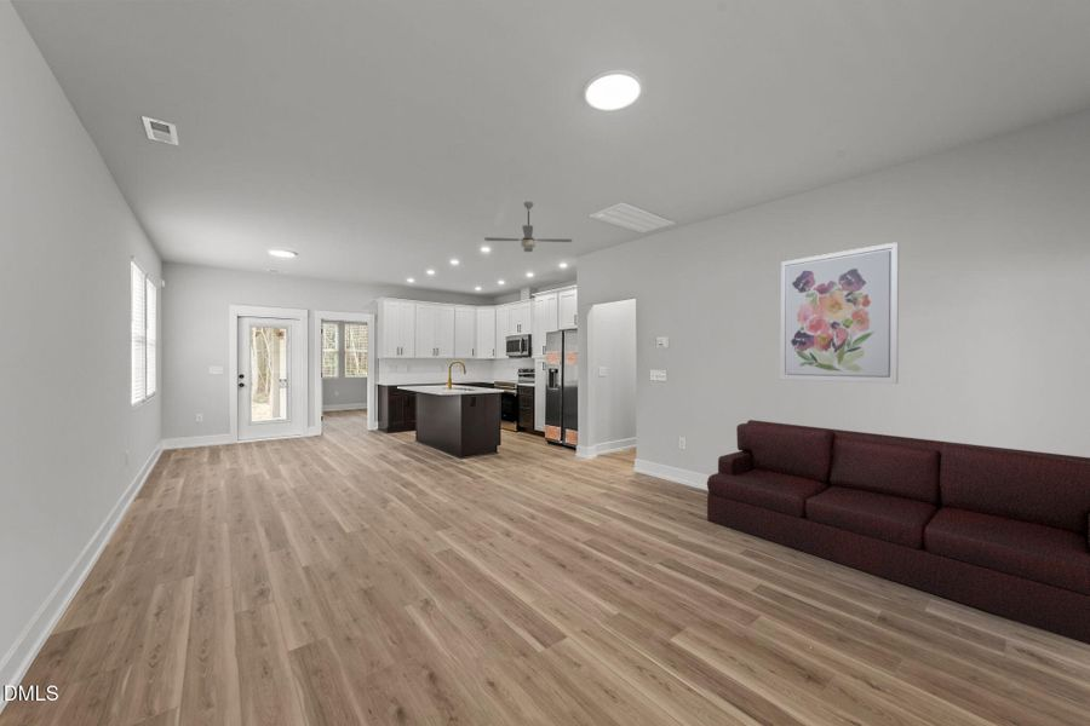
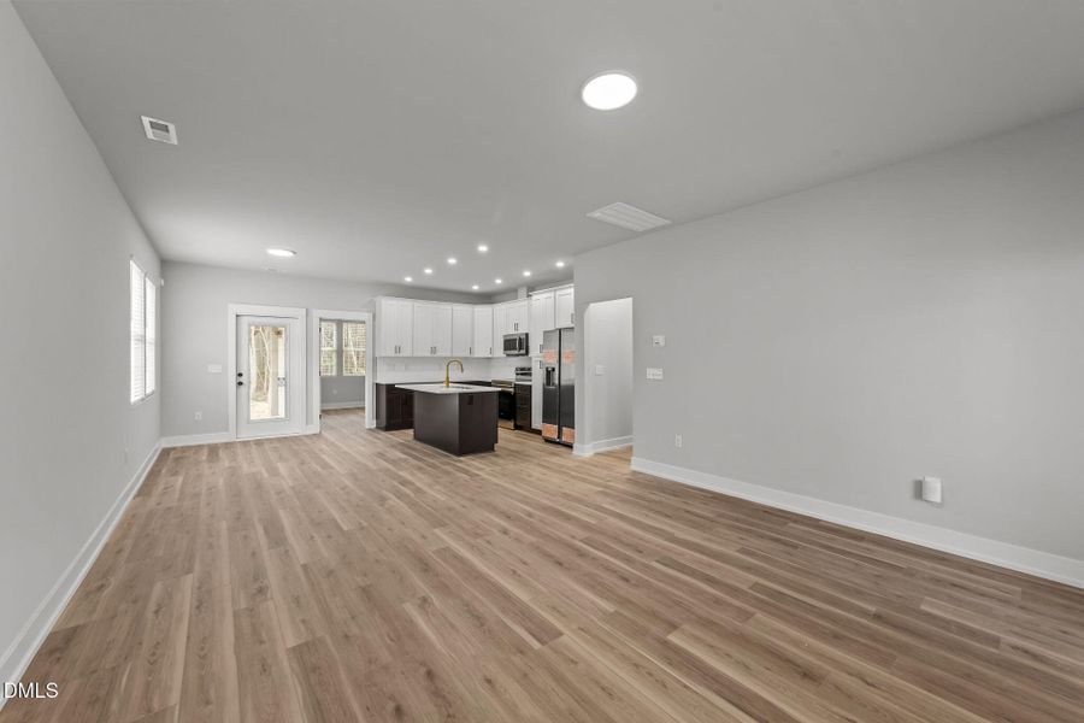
- ceiling fan [483,201,574,253]
- wall art [780,241,900,385]
- sofa [706,419,1090,646]
